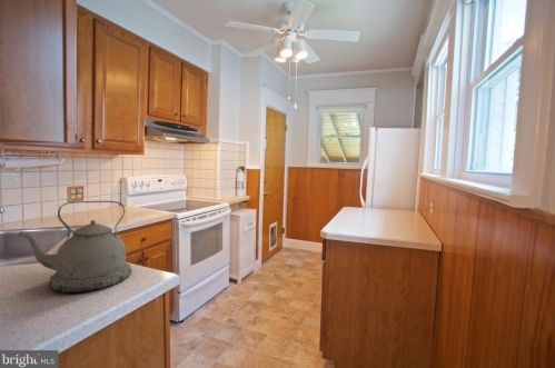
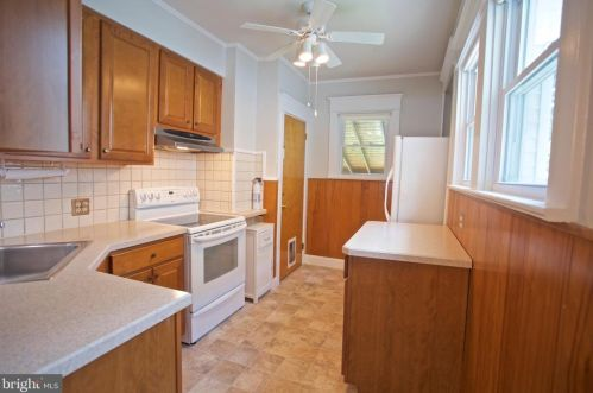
- kettle [17,200,132,294]
